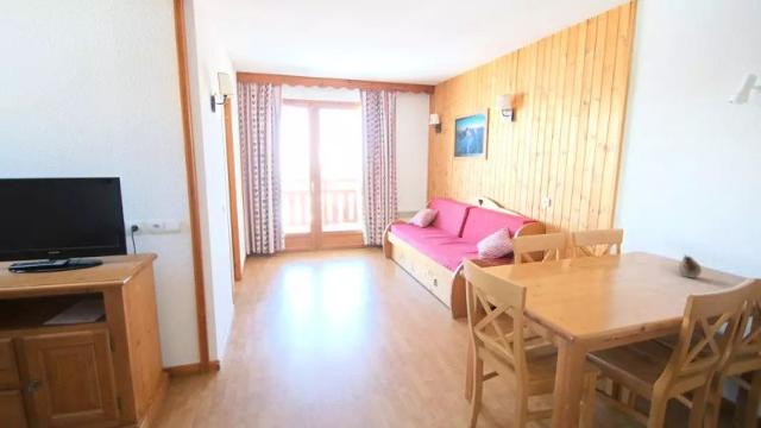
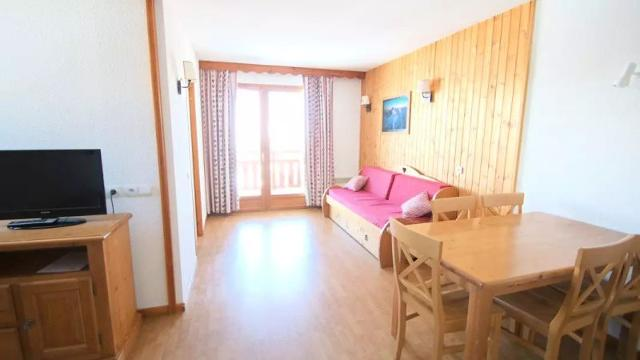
- fruit [678,253,703,279]
